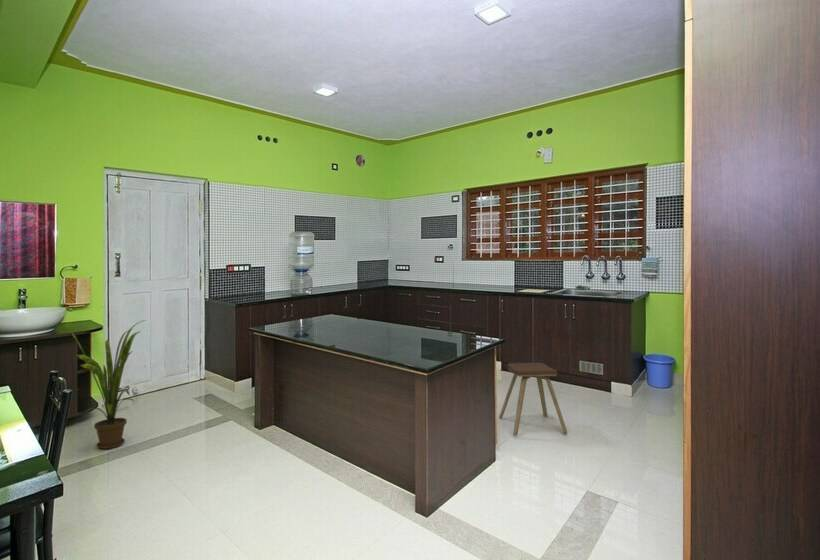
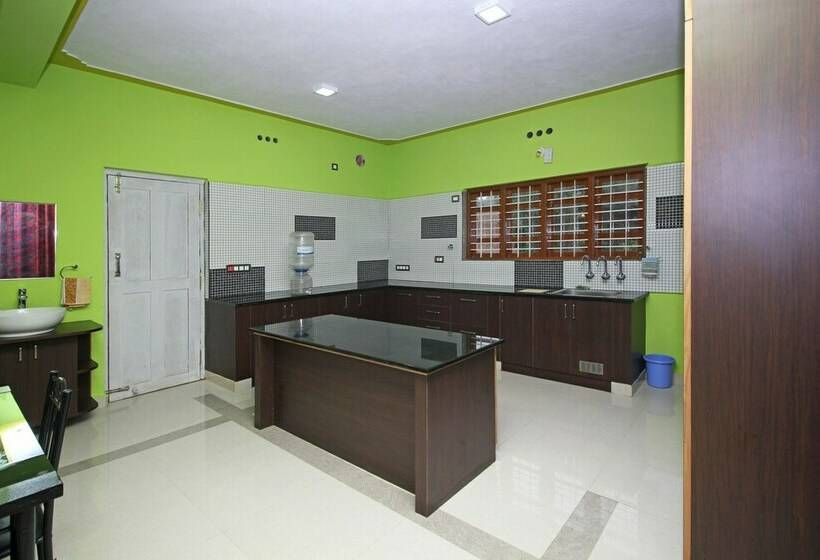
- music stool [498,362,568,436]
- house plant [60,319,146,450]
